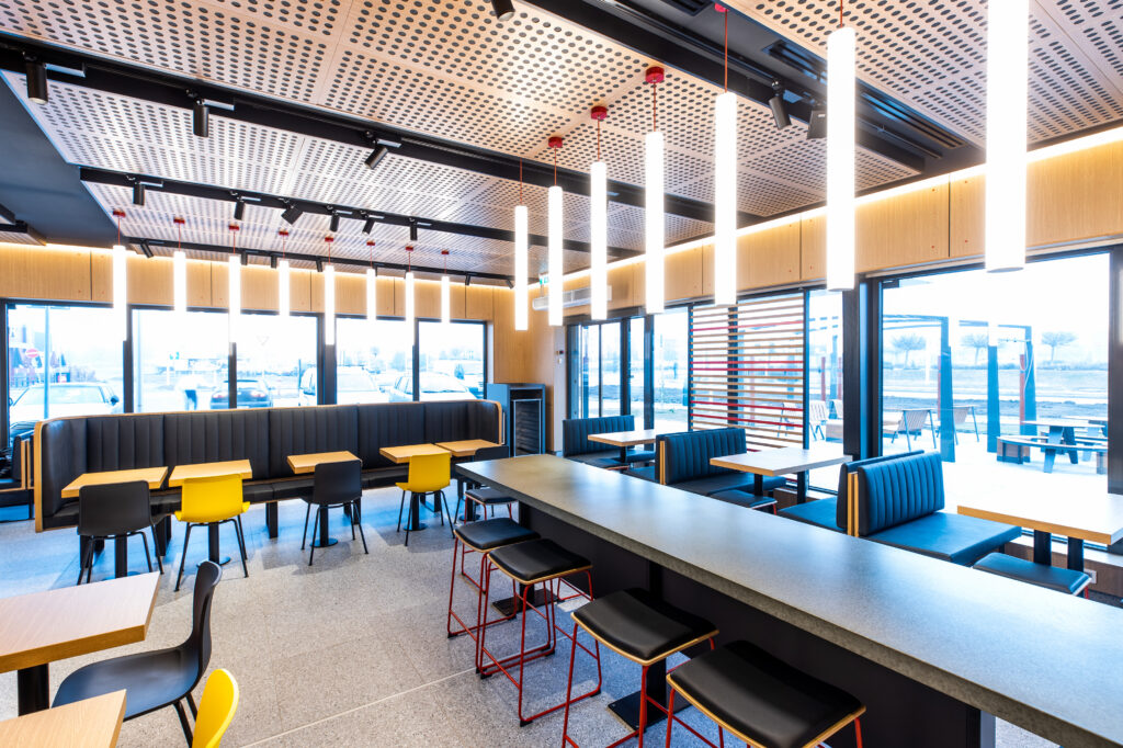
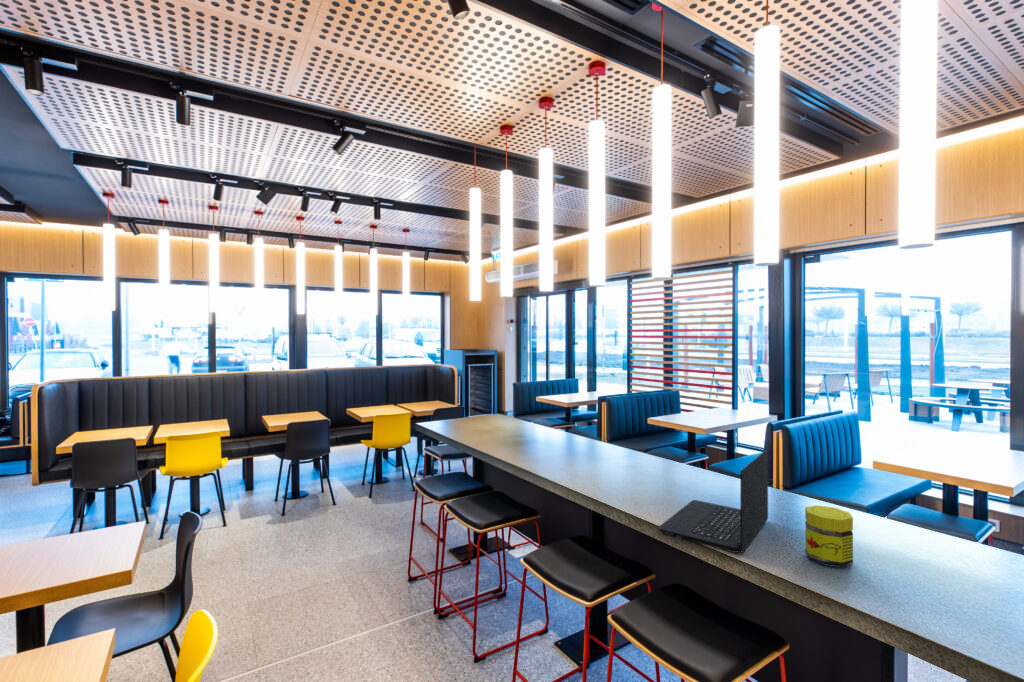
+ jar [804,504,854,569]
+ laptop [657,449,769,554]
